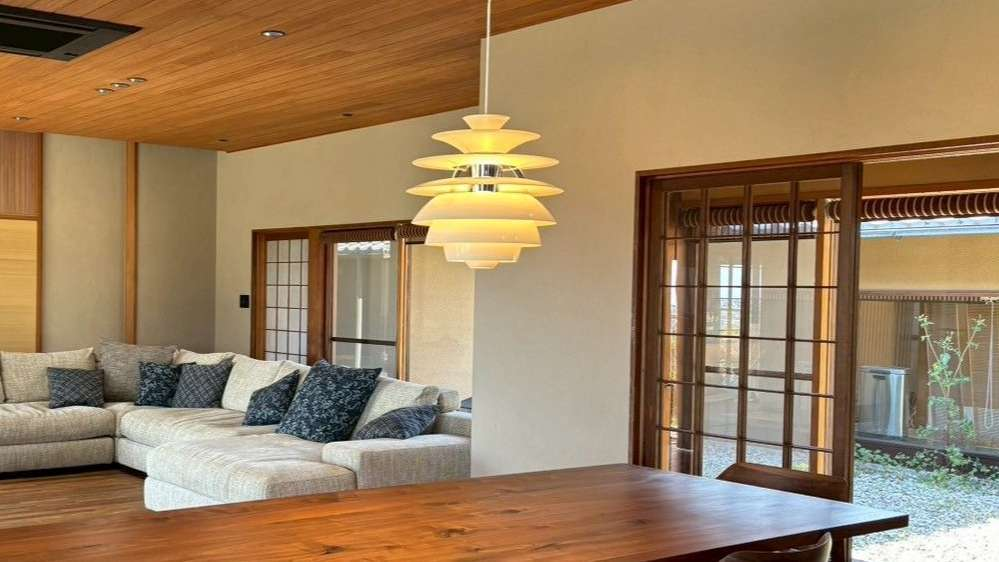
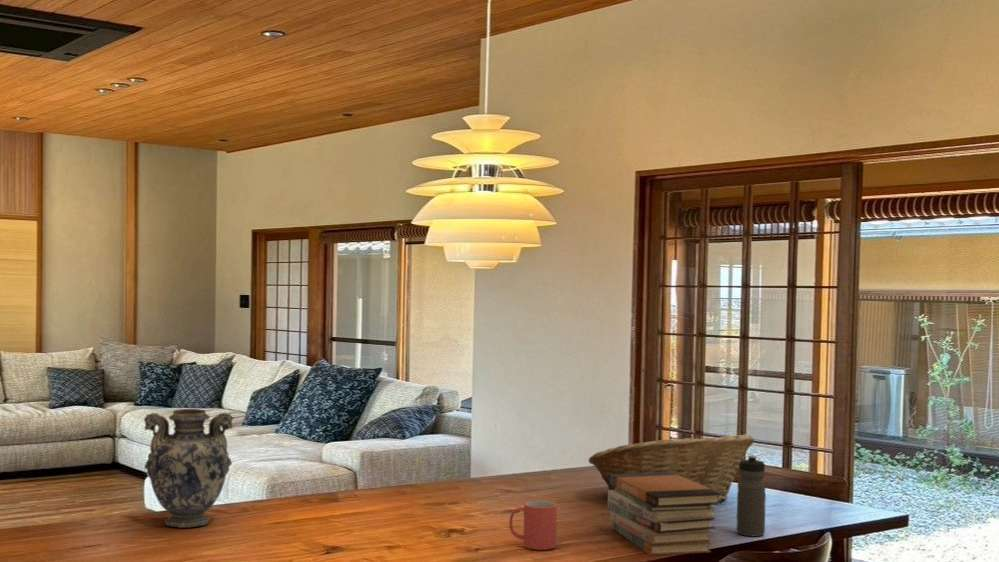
+ decorative vase [143,408,234,529]
+ mug [508,500,558,551]
+ fruit basket [588,433,756,502]
+ book stack [607,472,722,556]
+ water bottle [735,454,767,537]
